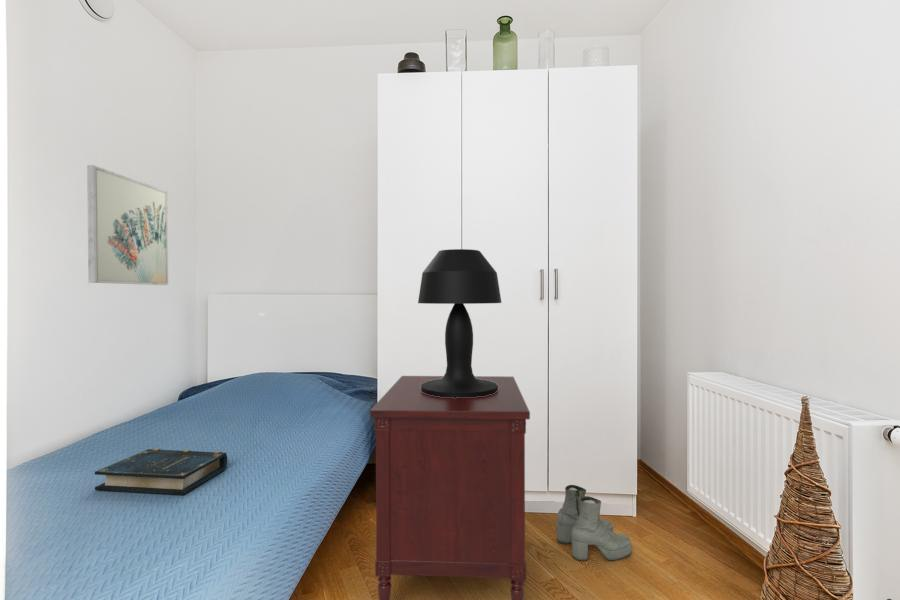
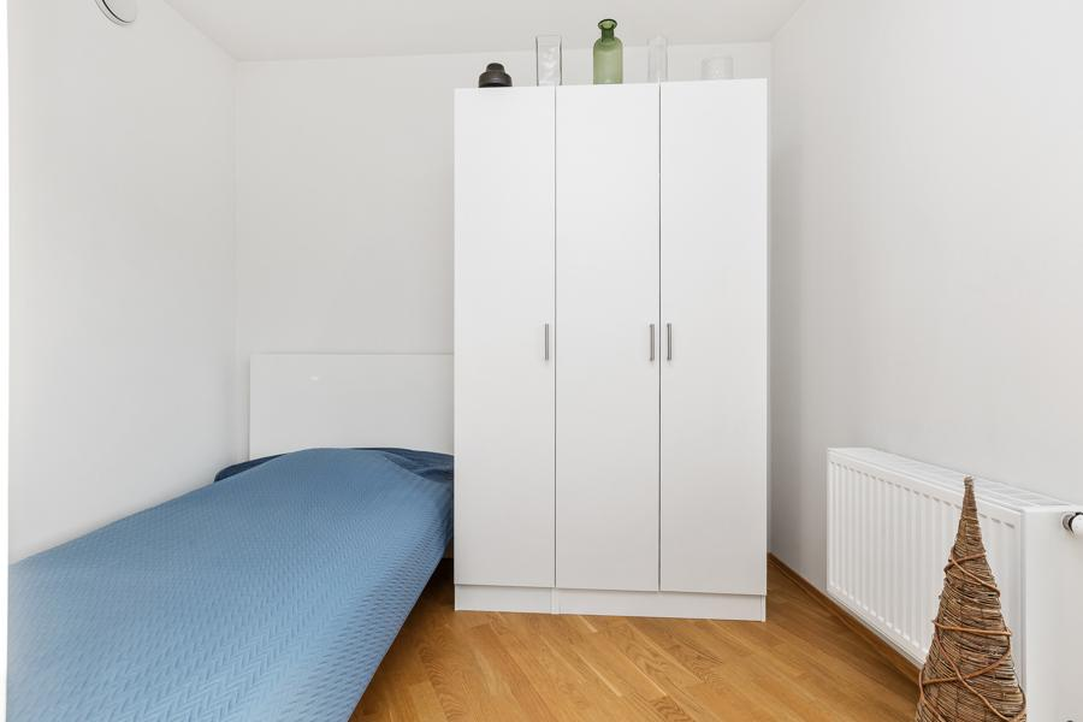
- book [94,448,228,496]
- table lamp [417,248,502,398]
- boots [556,484,633,562]
- wall art [86,164,169,286]
- dresser [369,375,531,600]
